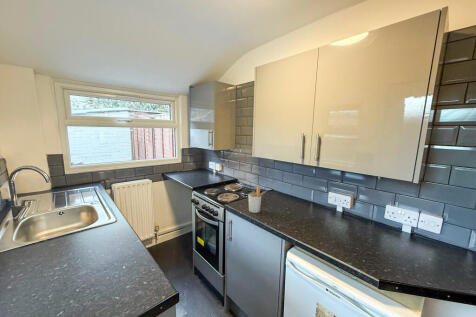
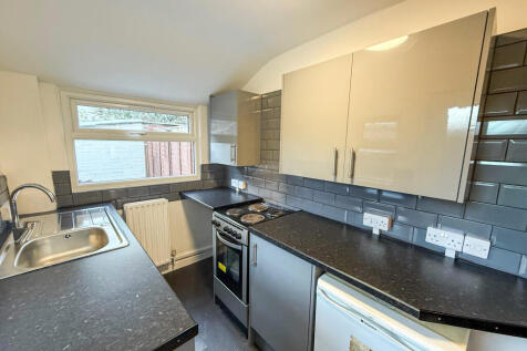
- utensil holder [247,185,268,214]
